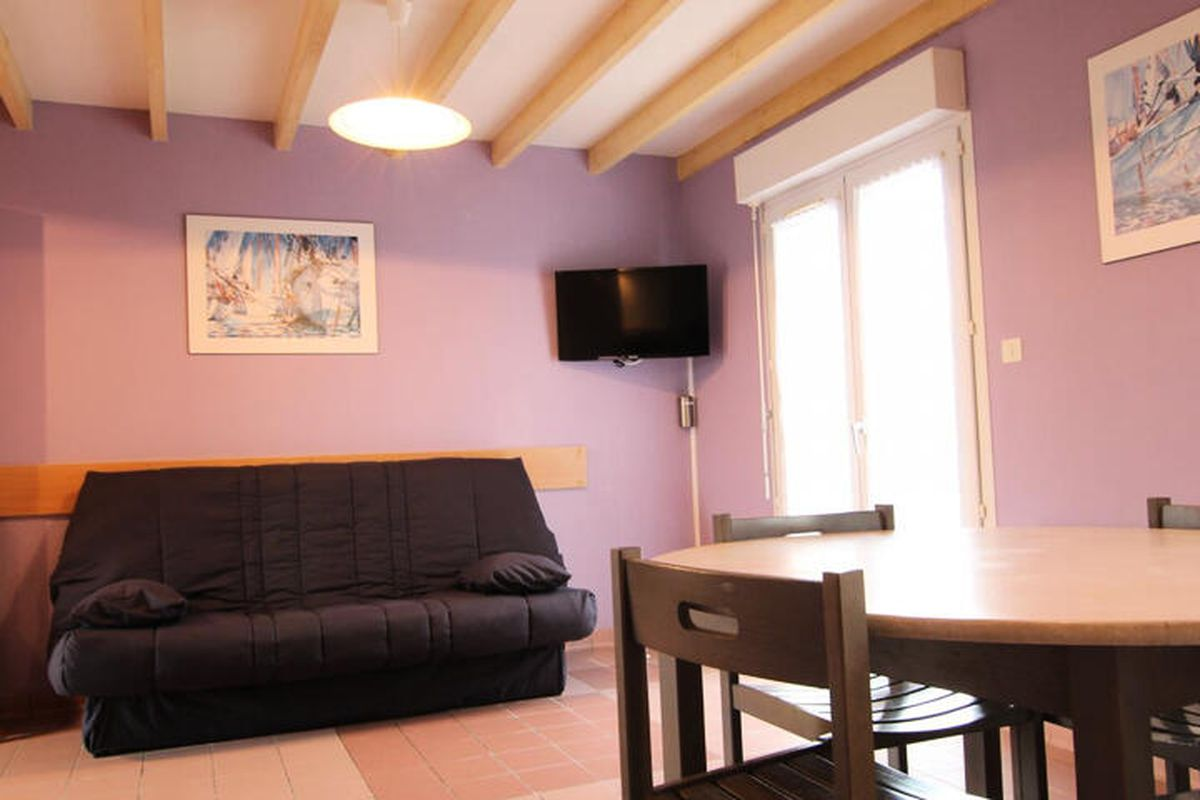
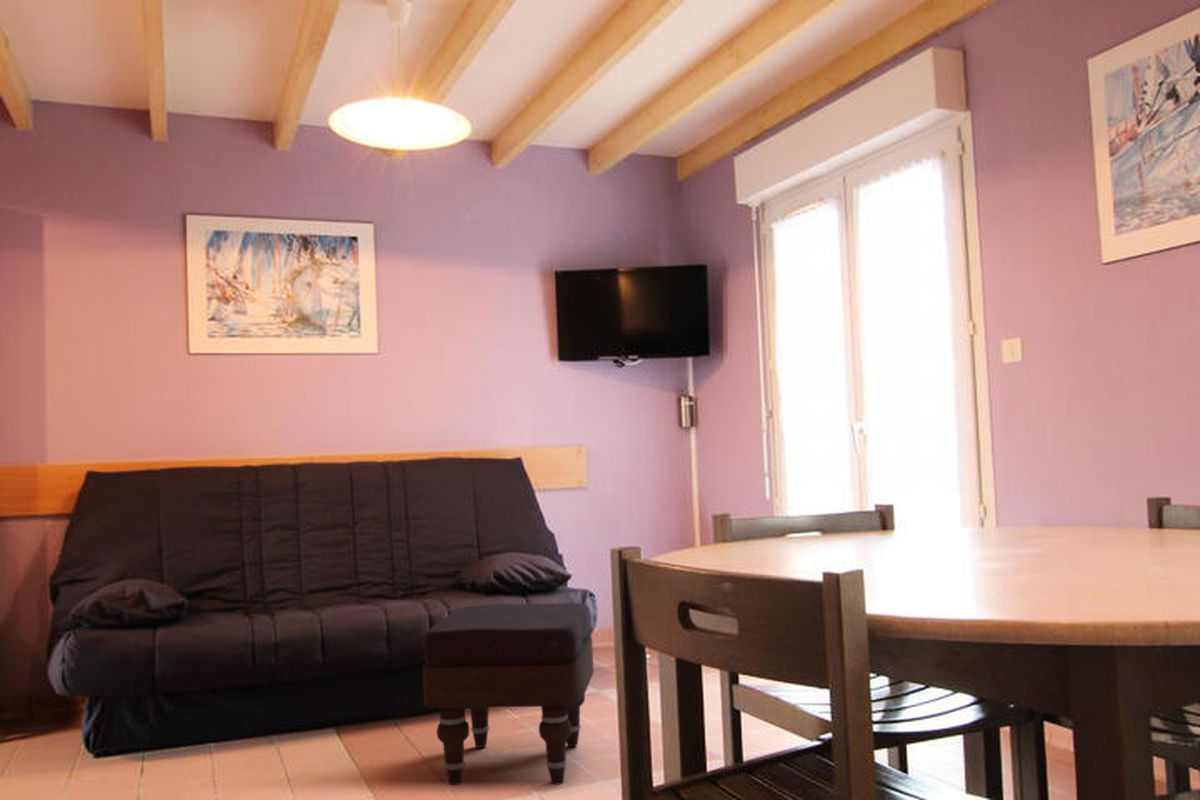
+ ottoman [422,602,595,786]
